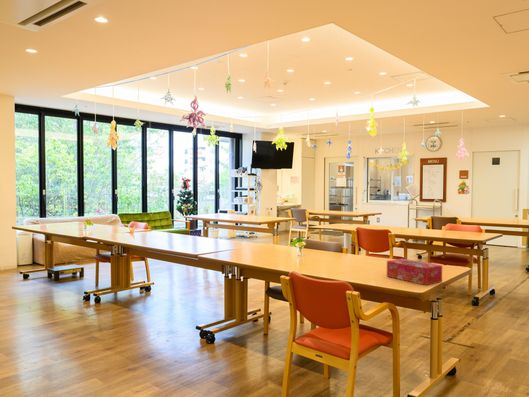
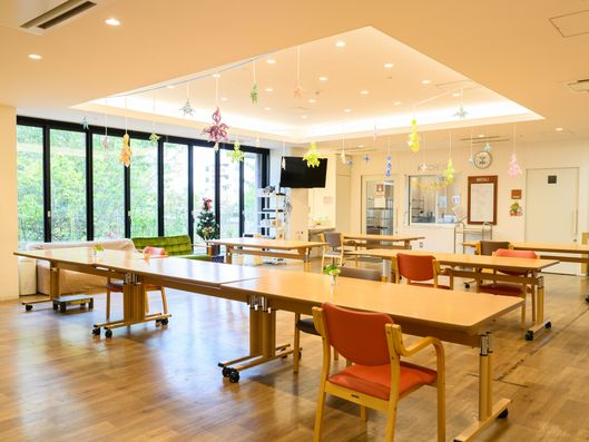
- tissue box [386,258,443,286]
